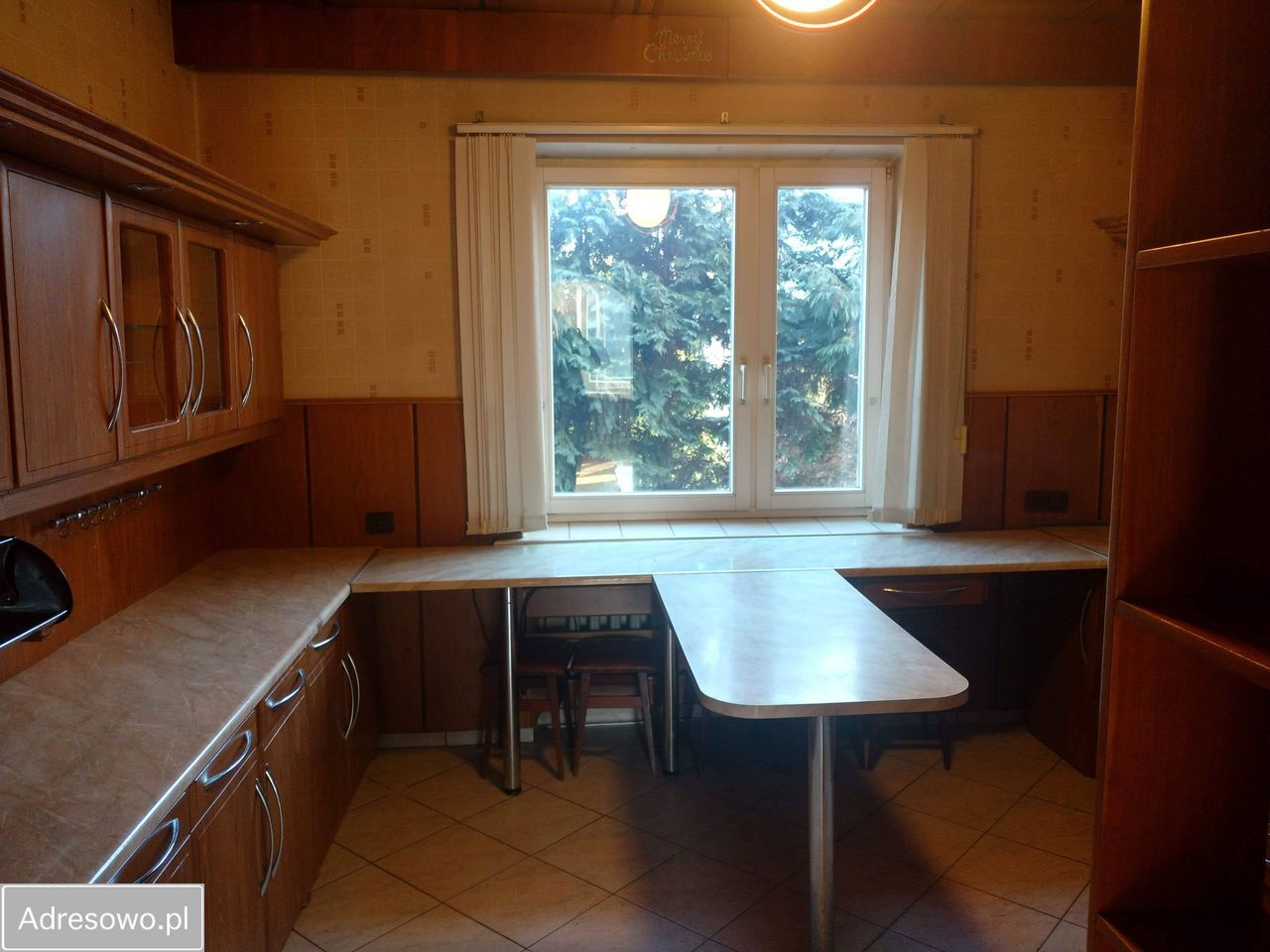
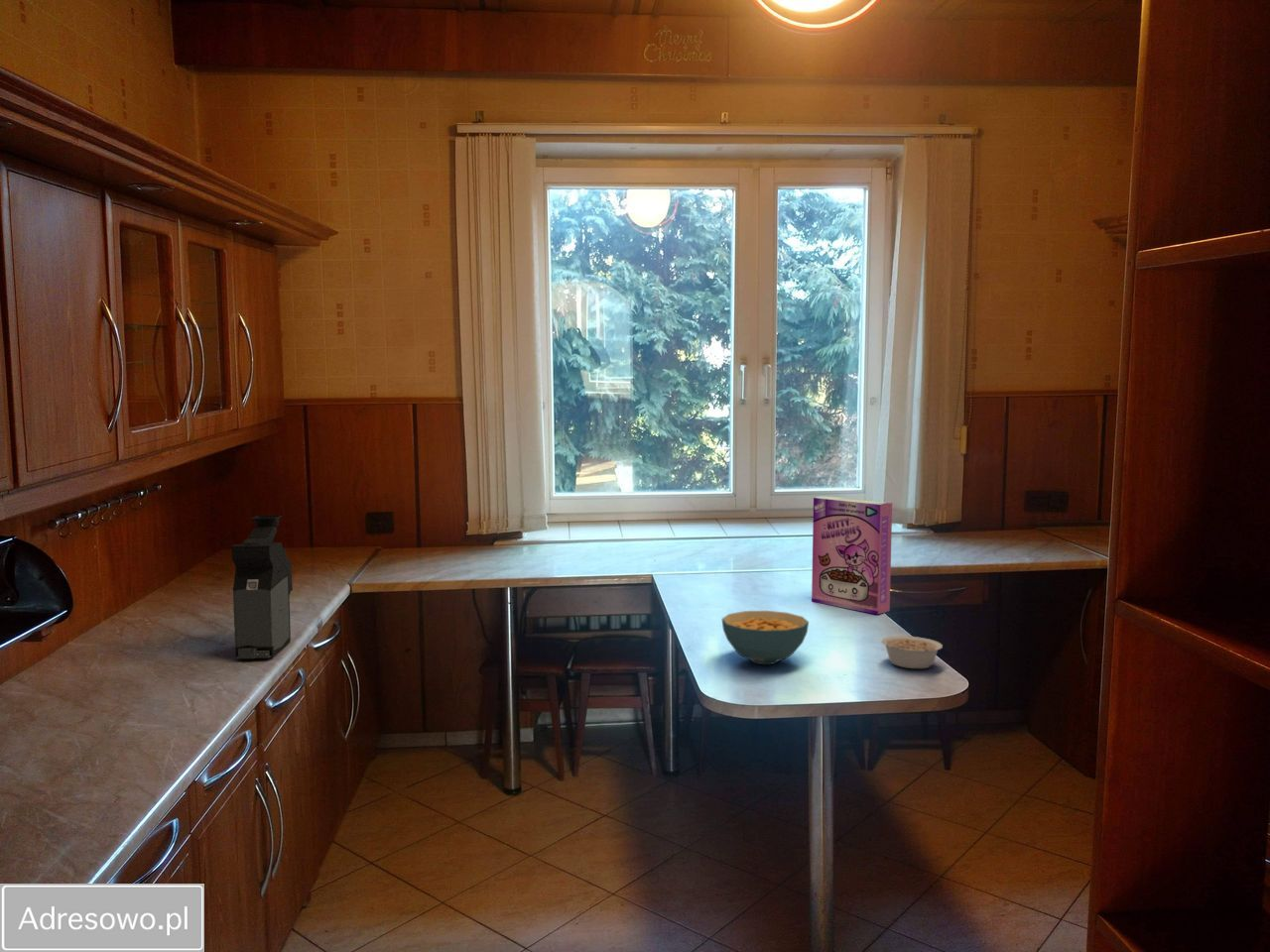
+ coffee maker [230,515,294,659]
+ cereal bowl [721,610,810,665]
+ legume [880,635,944,669]
+ cereal box [811,495,893,615]
